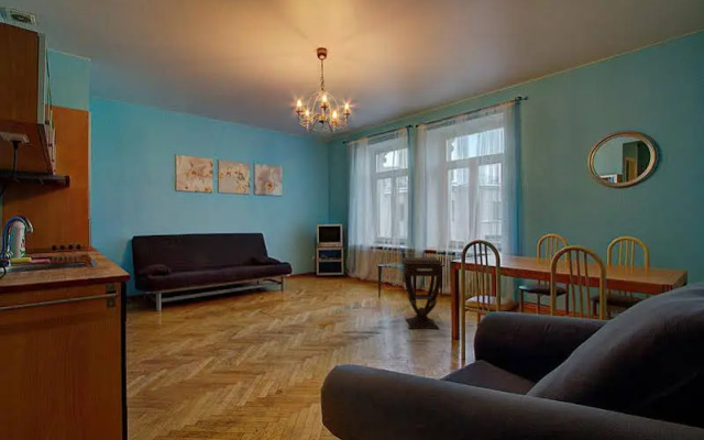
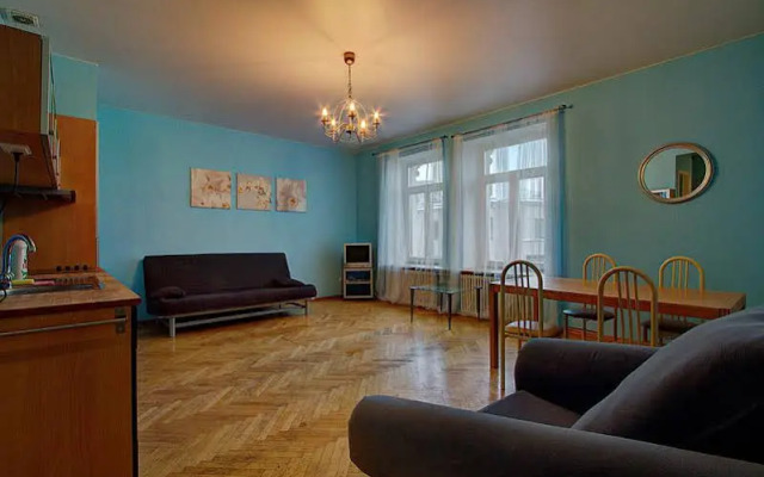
- side table [402,256,443,330]
